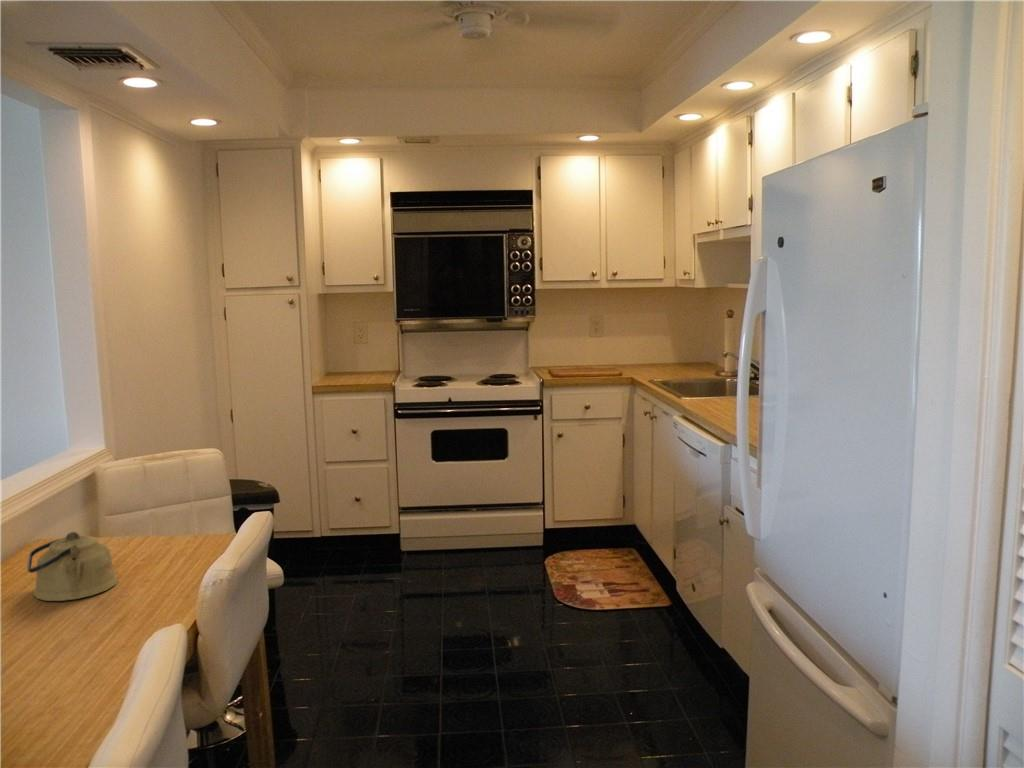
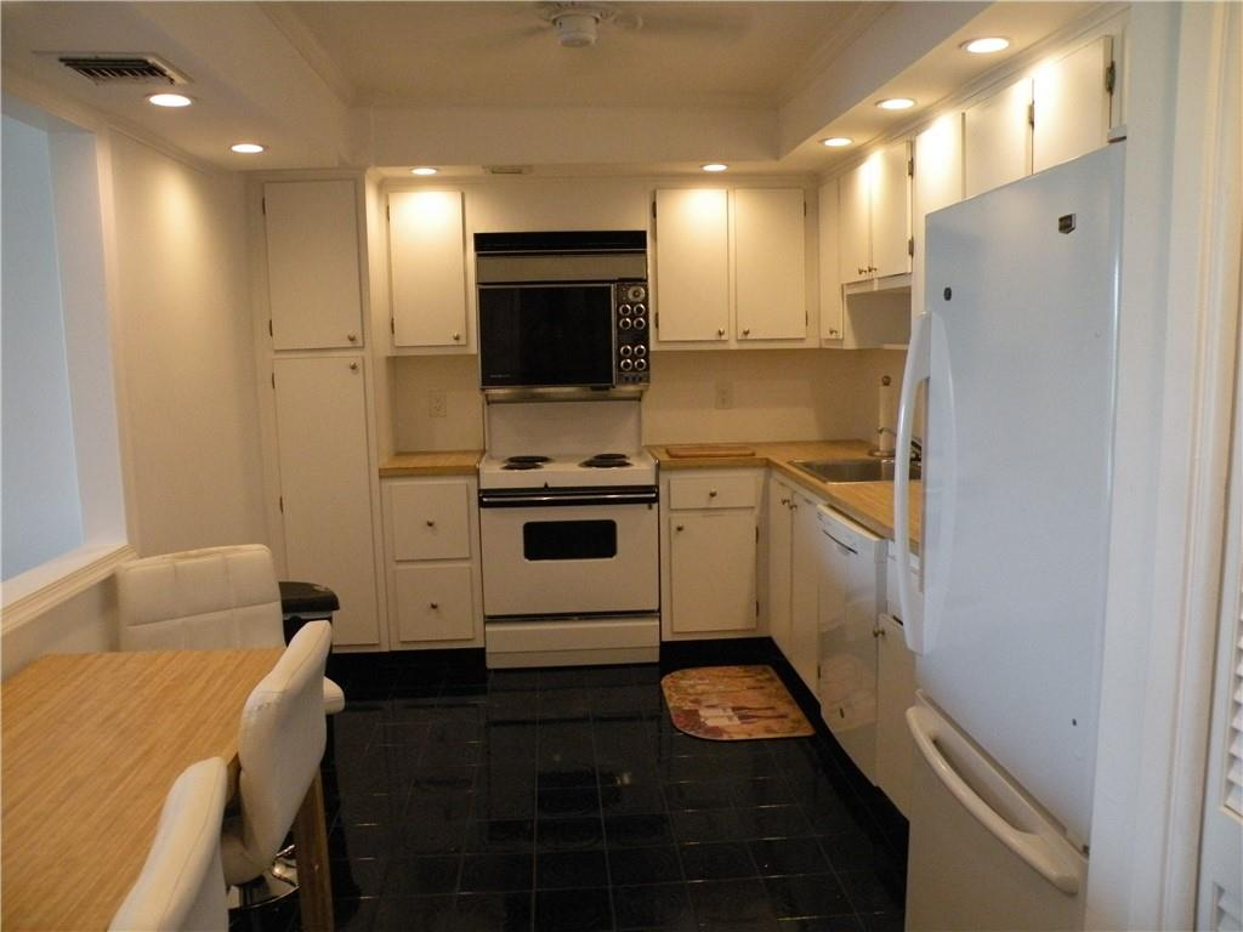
- kettle [26,531,119,602]
